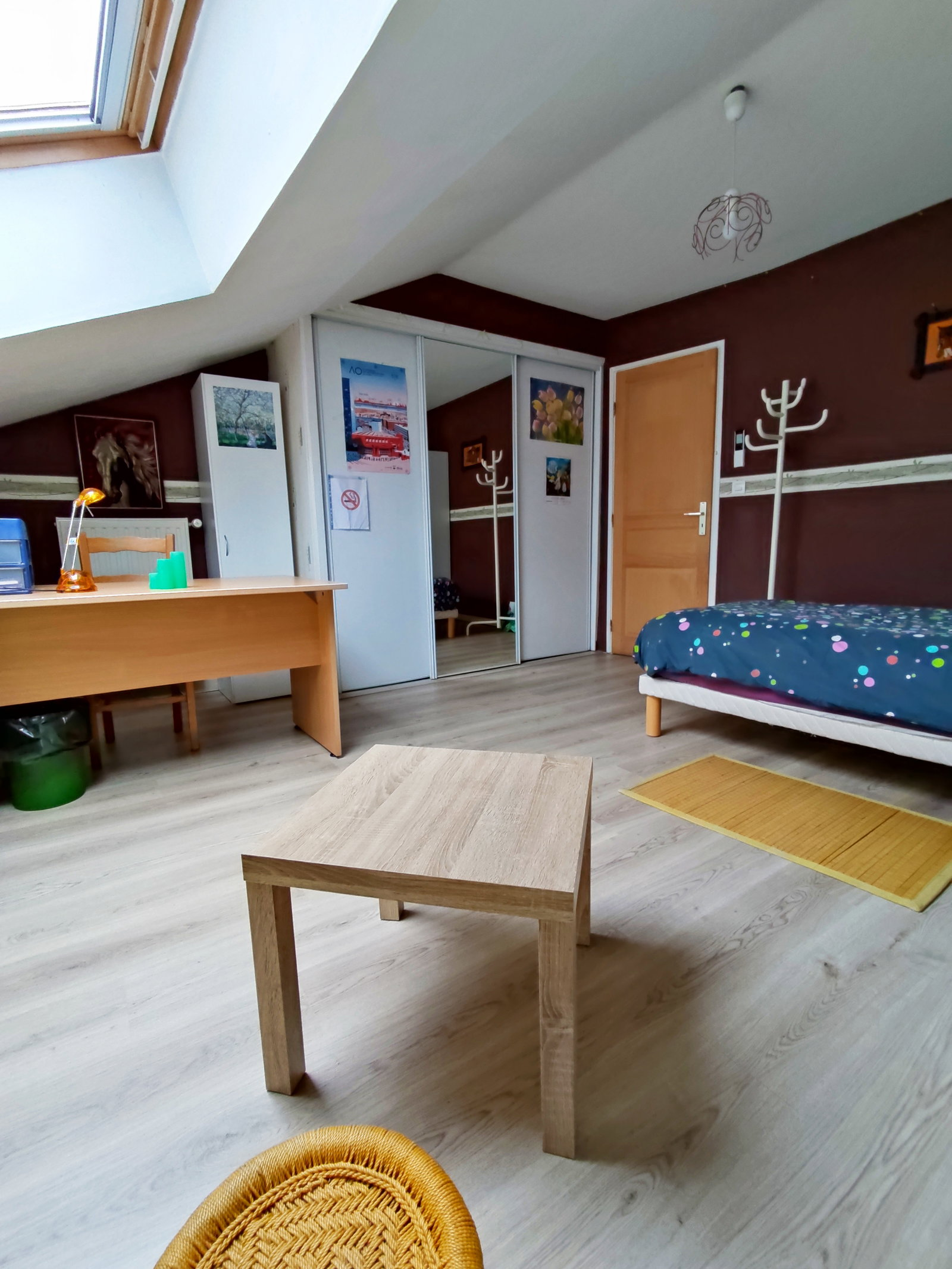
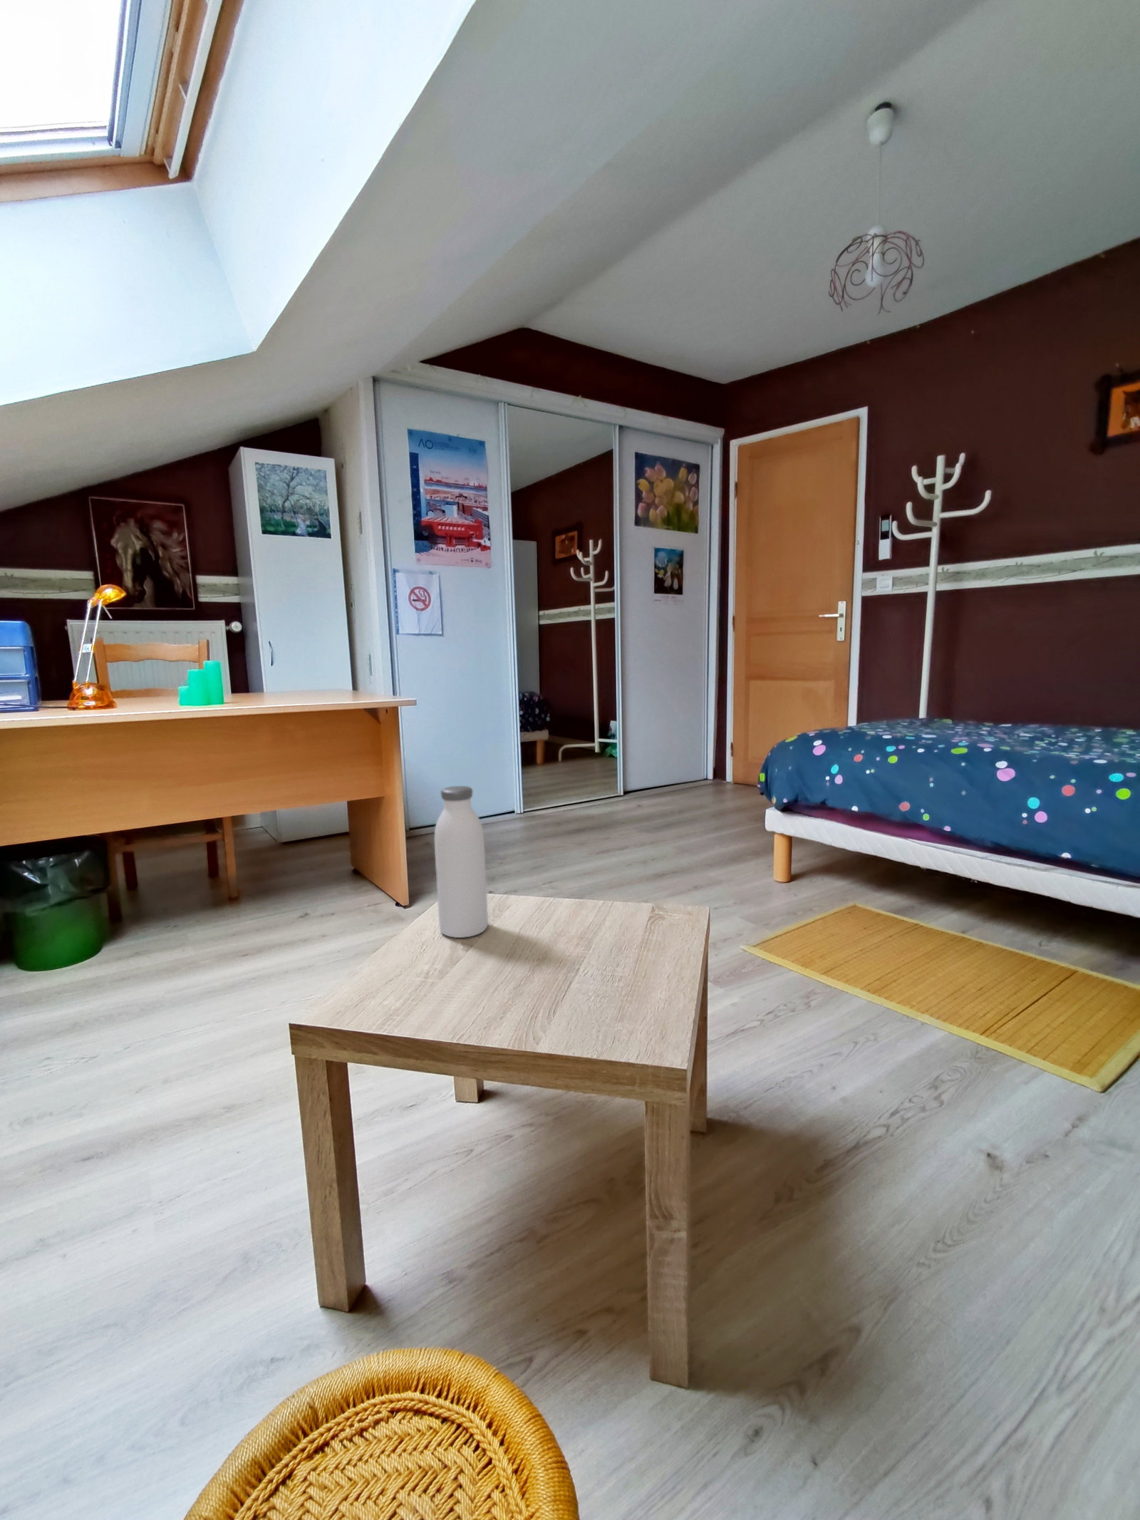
+ water bottle [433,786,489,939]
